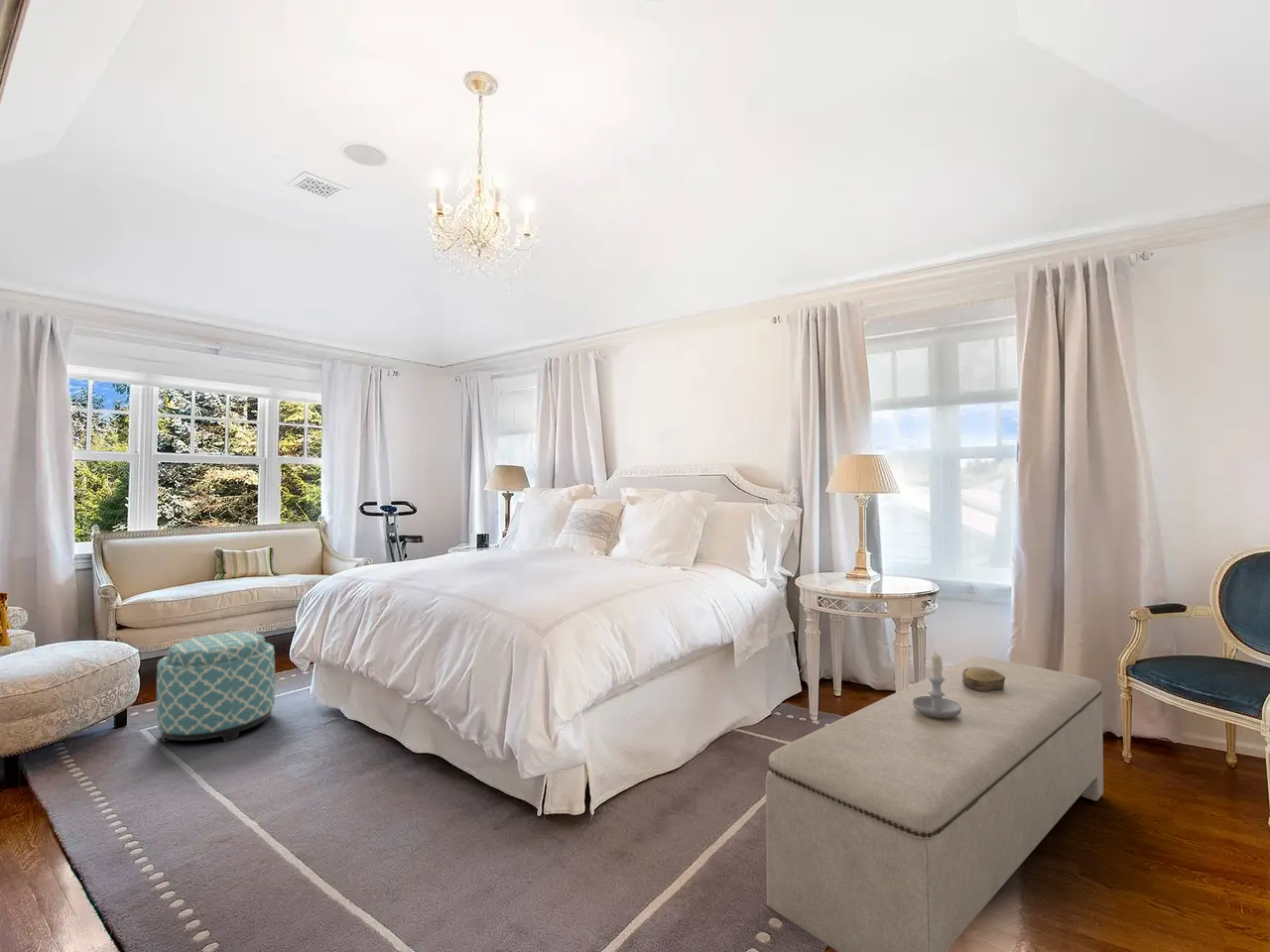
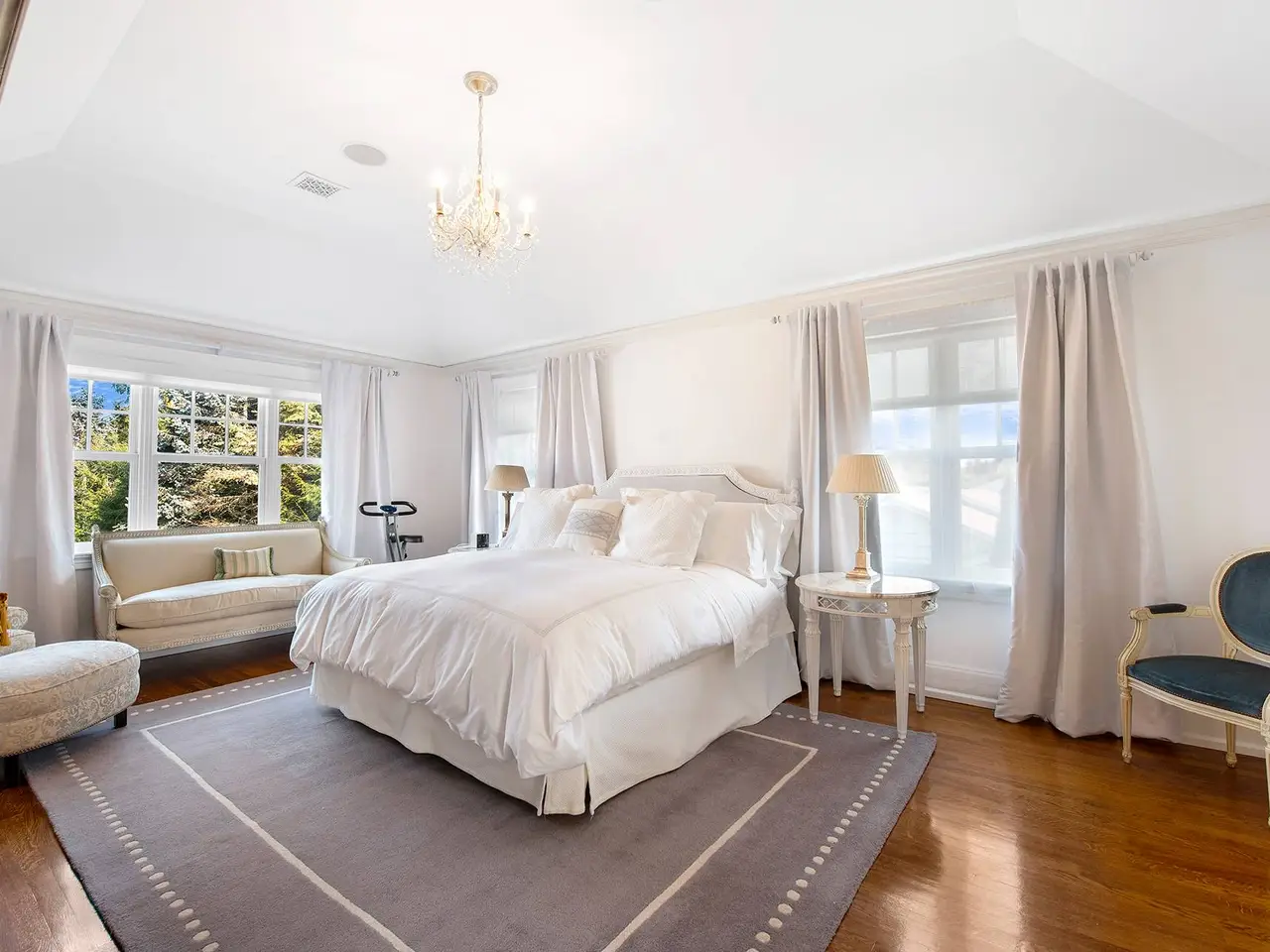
- ottoman [156,631,276,744]
- bench [765,655,1104,952]
- candle [913,651,961,718]
- decorative box [962,667,1006,692]
